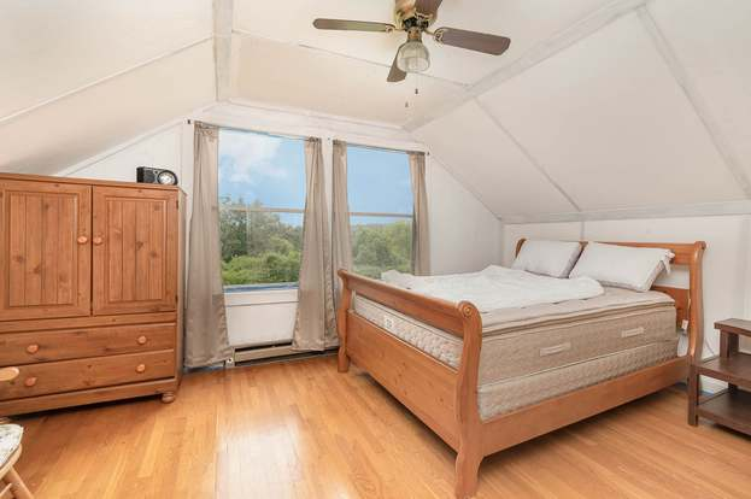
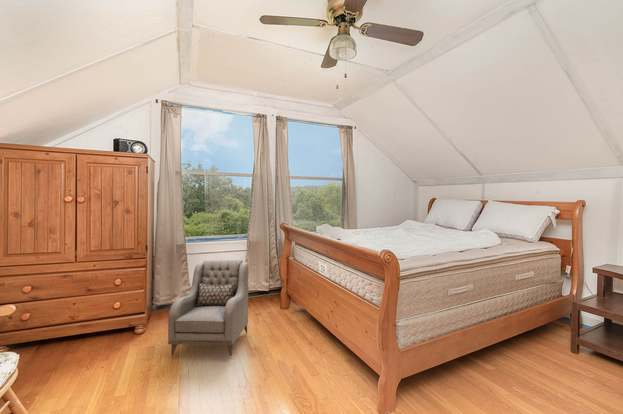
+ armchair [167,259,250,360]
